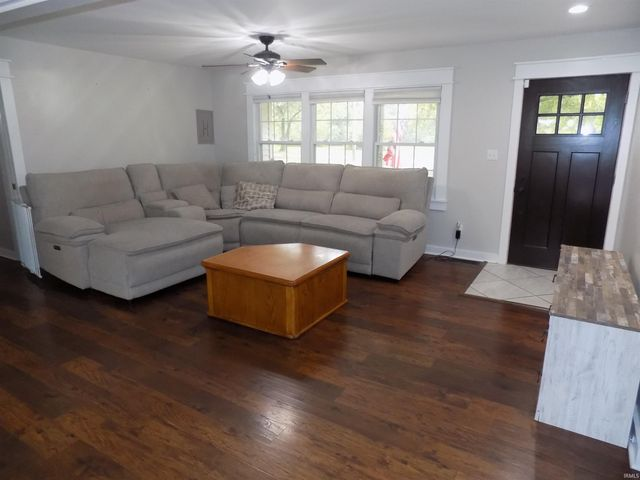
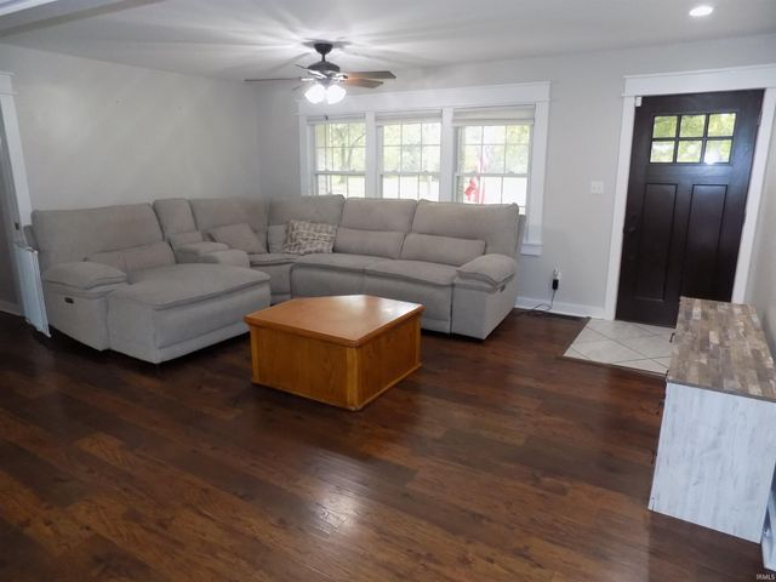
- wall art [195,108,216,145]
